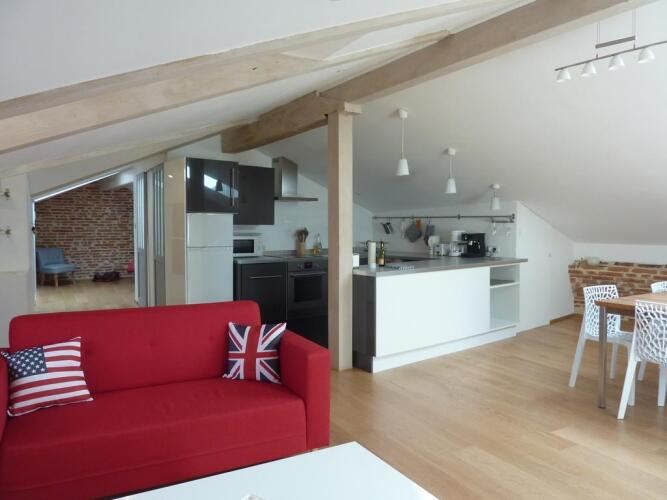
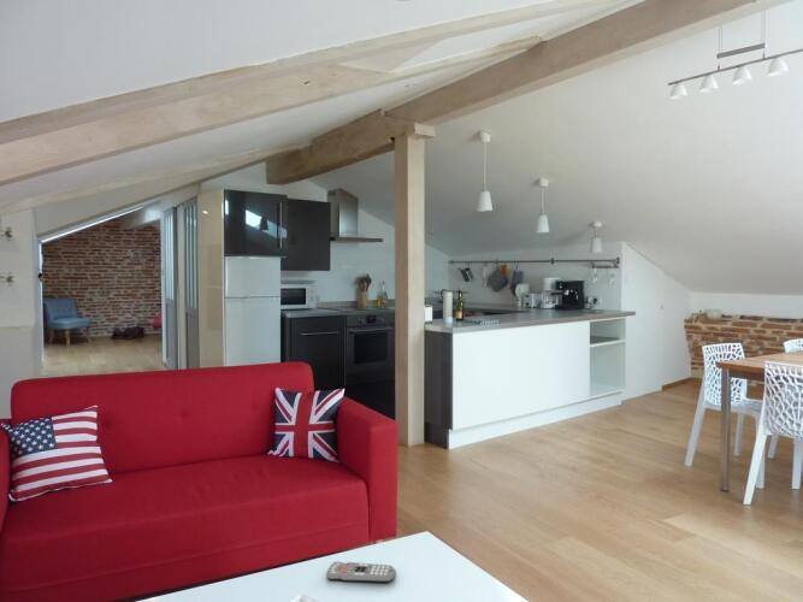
+ remote control [325,561,397,584]
